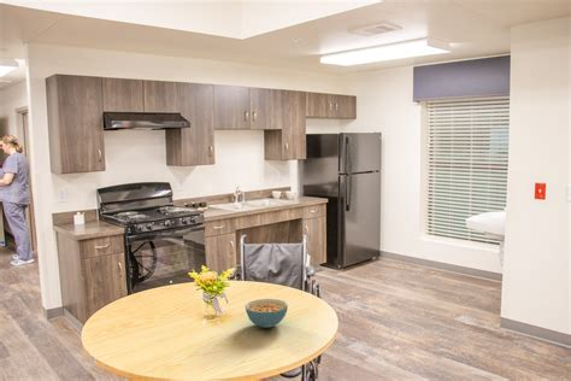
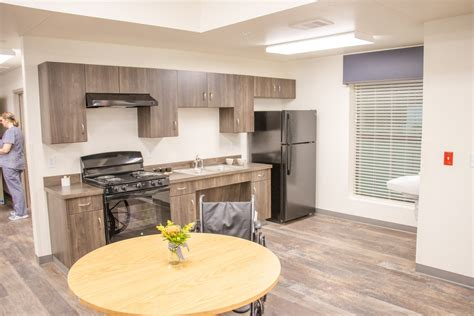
- cereal bowl [245,298,289,329]
